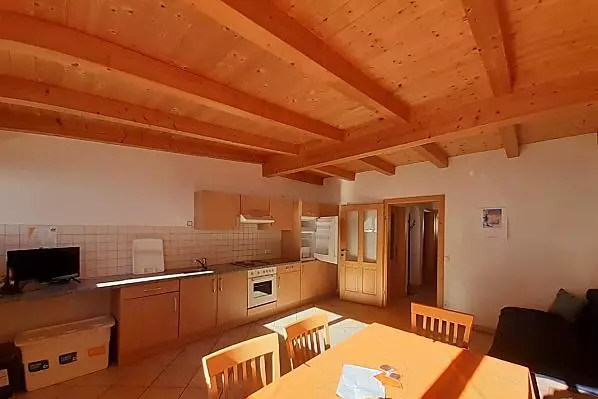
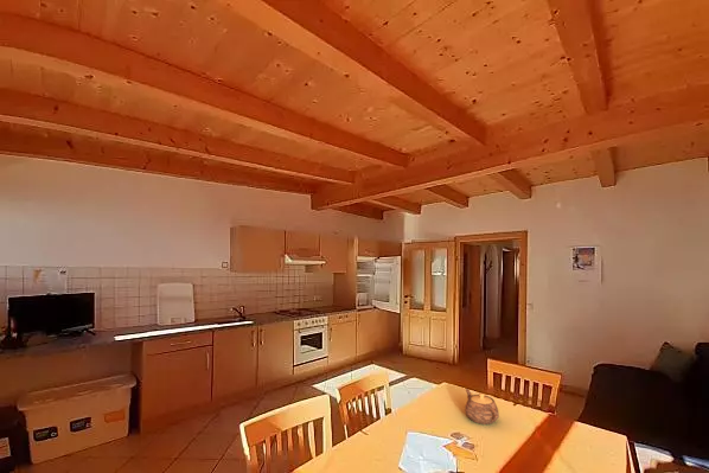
+ teapot [464,388,500,426]
